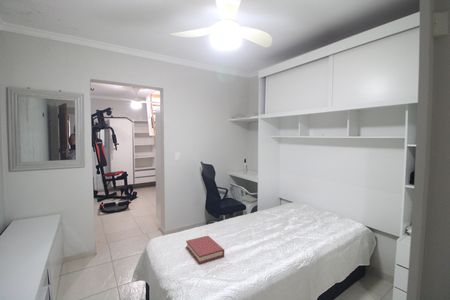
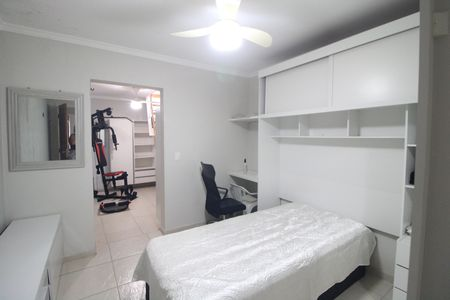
- hardback book [185,235,225,265]
